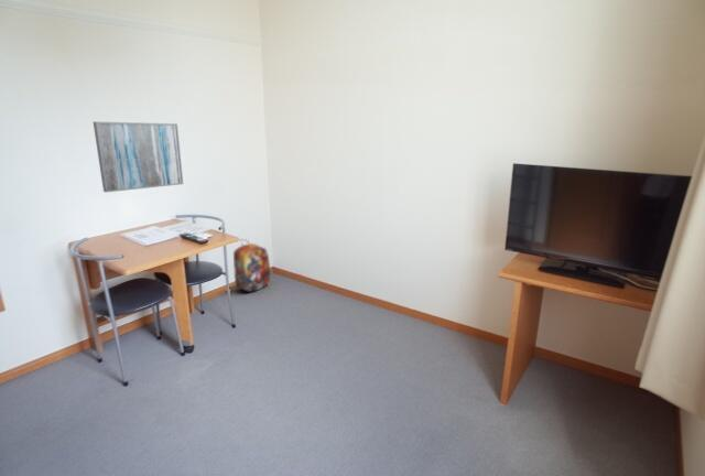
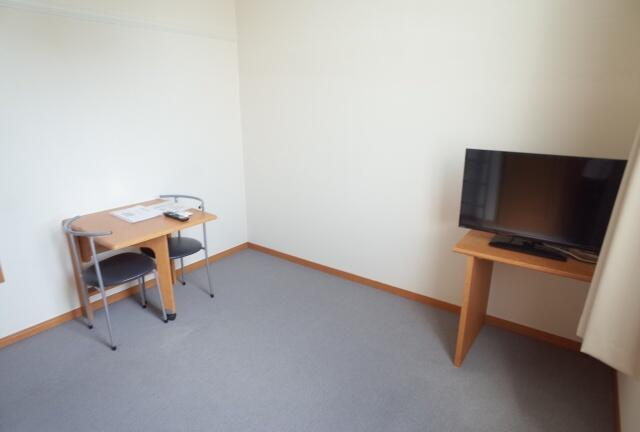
- wall art [93,120,184,194]
- backpack [232,238,272,293]
